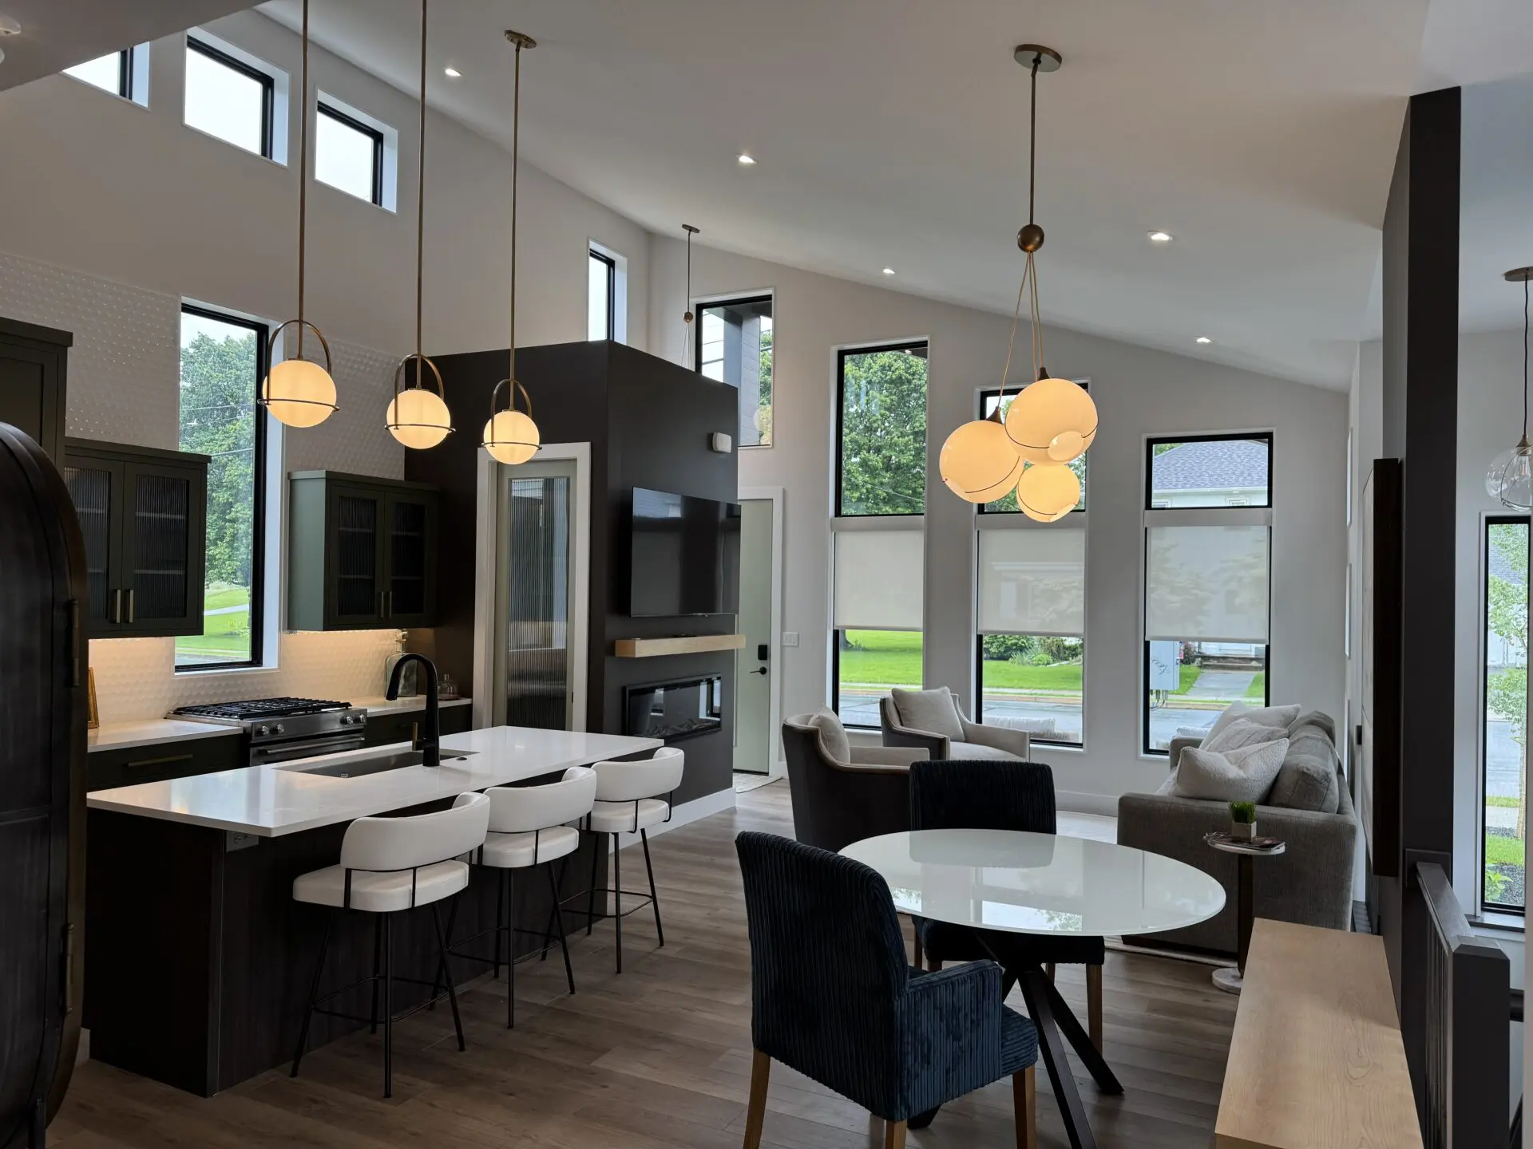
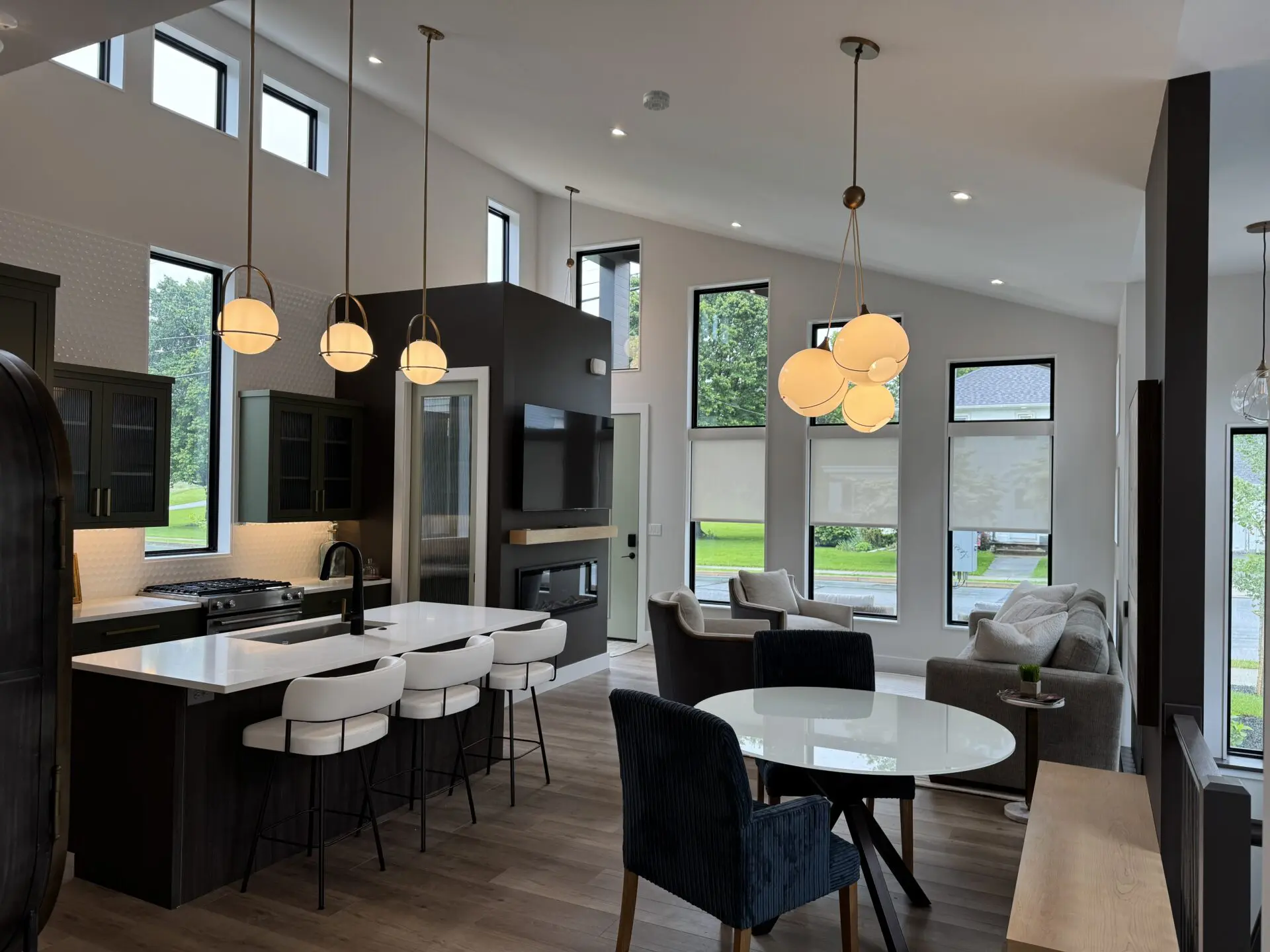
+ smoke detector [643,90,671,112]
